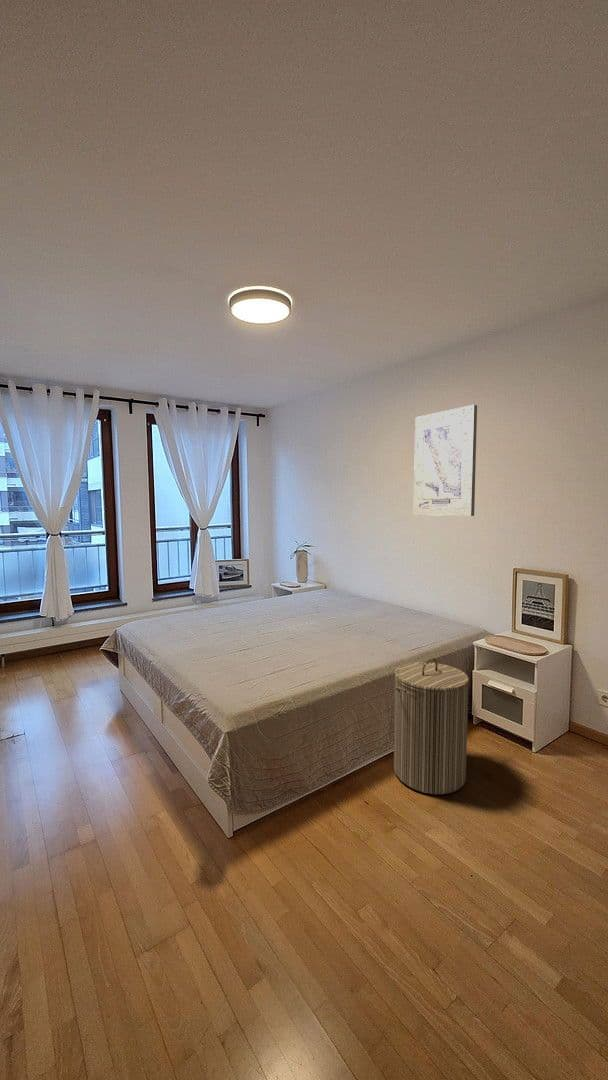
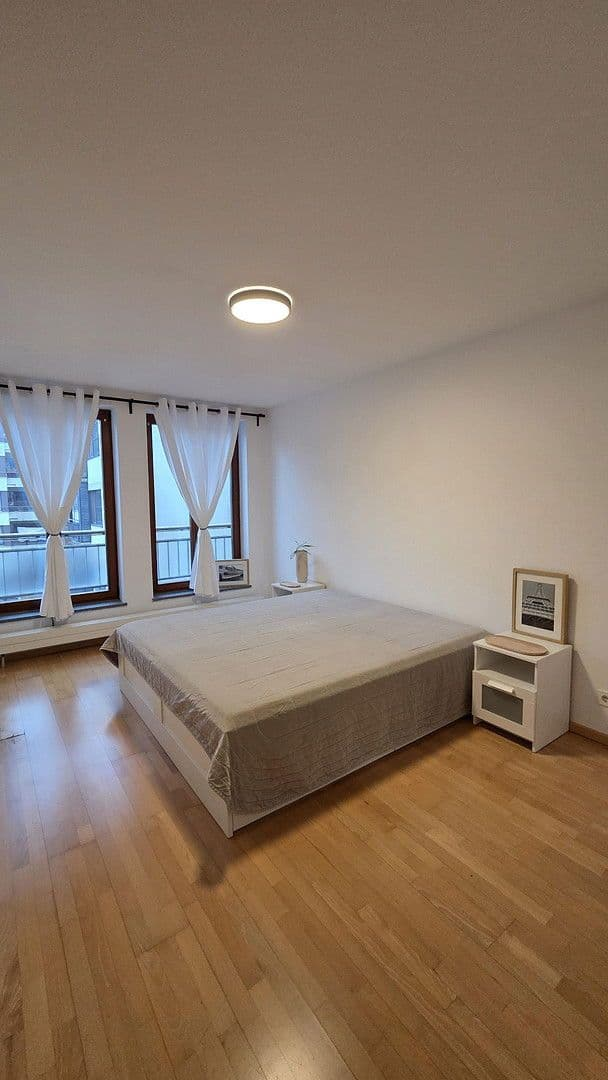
- wall art [413,404,478,517]
- laundry hamper [393,657,470,795]
